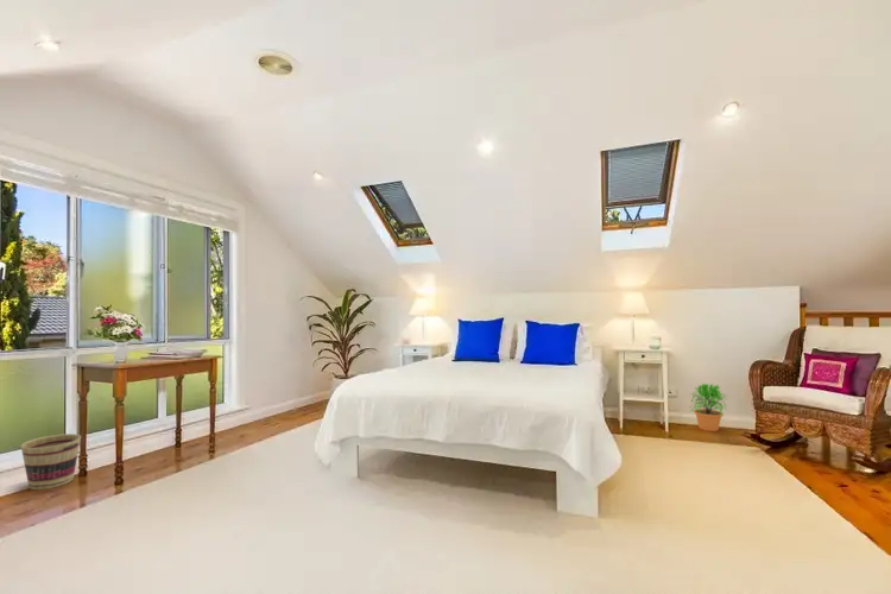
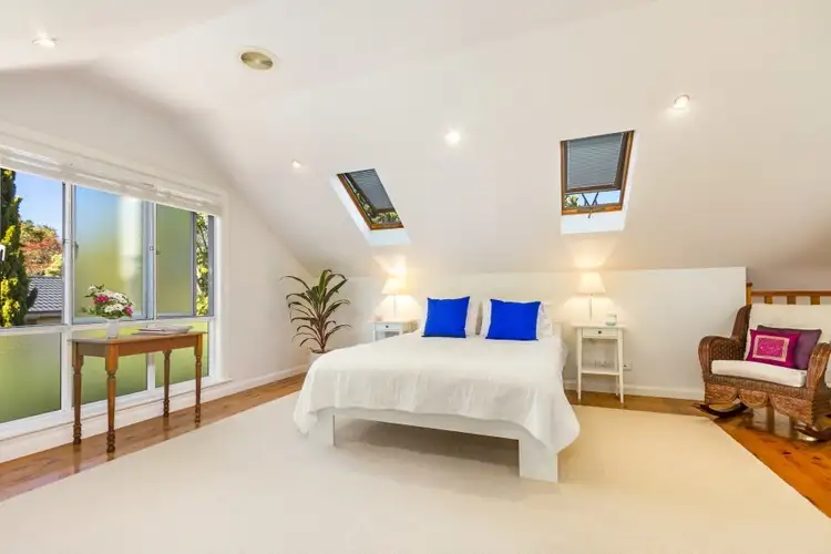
- basket [20,432,82,491]
- potted plant [689,383,729,432]
